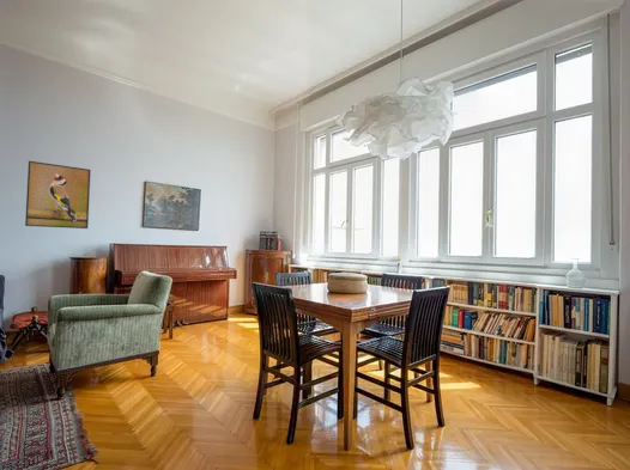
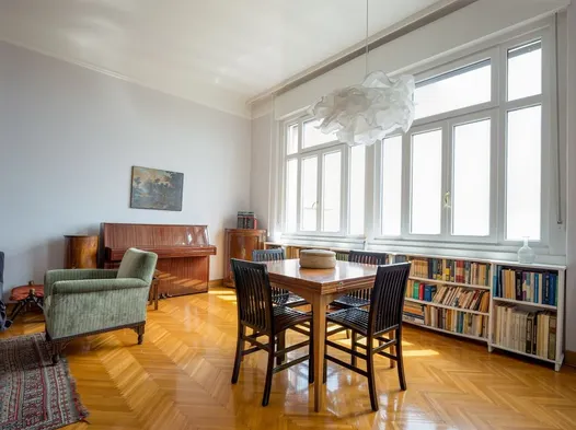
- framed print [24,160,92,230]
